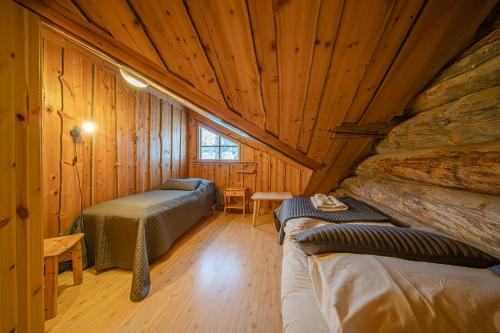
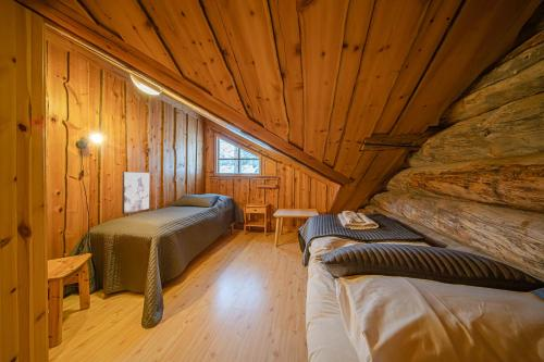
+ wall art [121,171,151,215]
